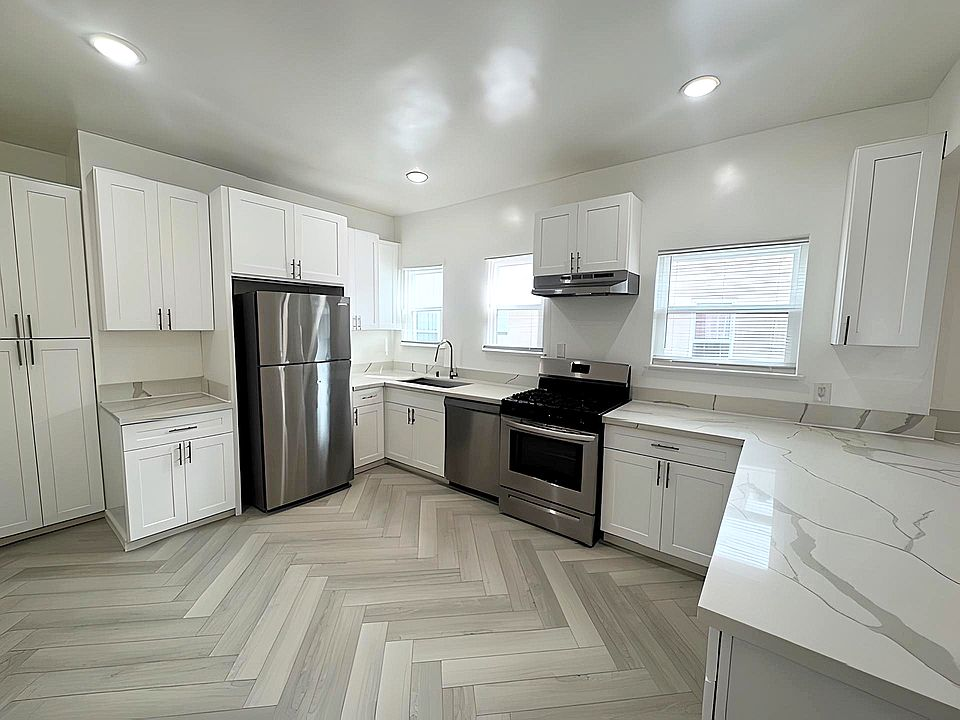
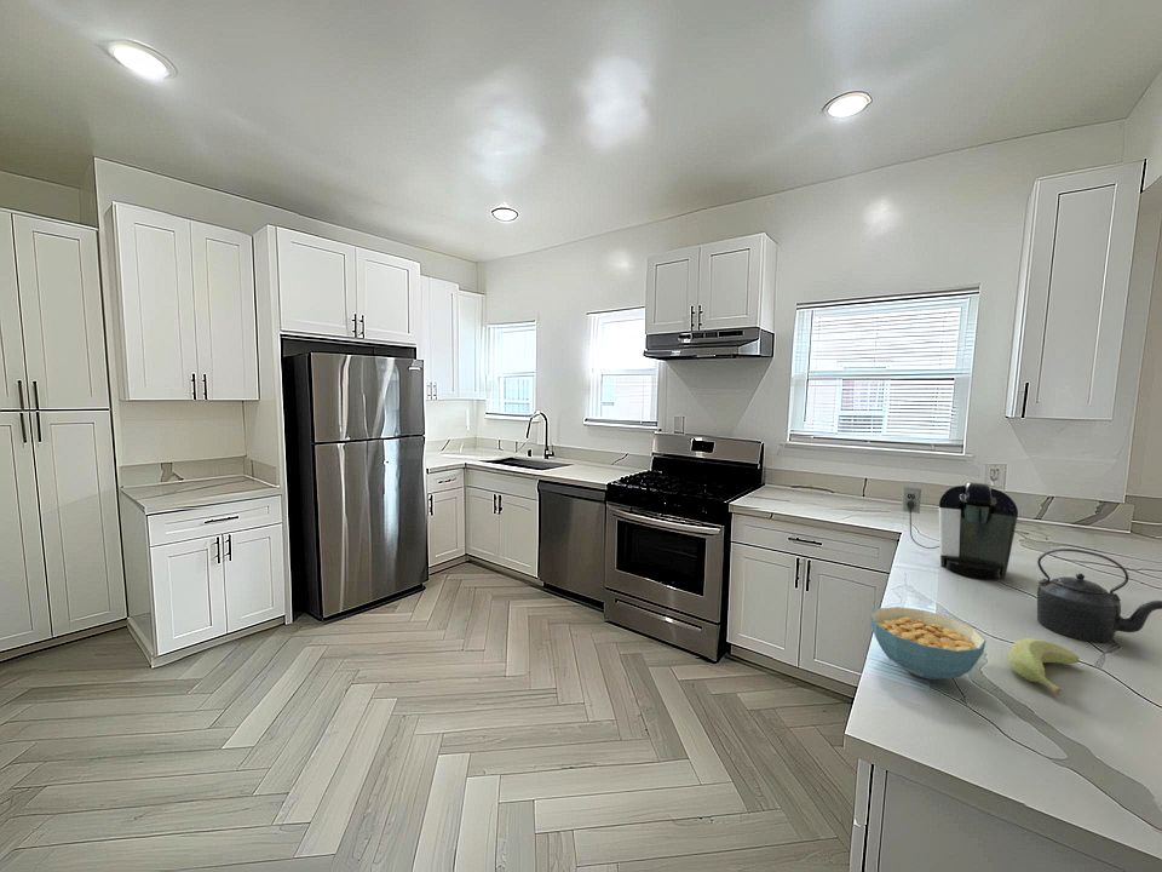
+ coffee maker [901,481,1019,580]
+ banana [1007,637,1081,696]
+ cereal bowl [869,606,988,681]
+ kettle [1036,547,1162,643]
